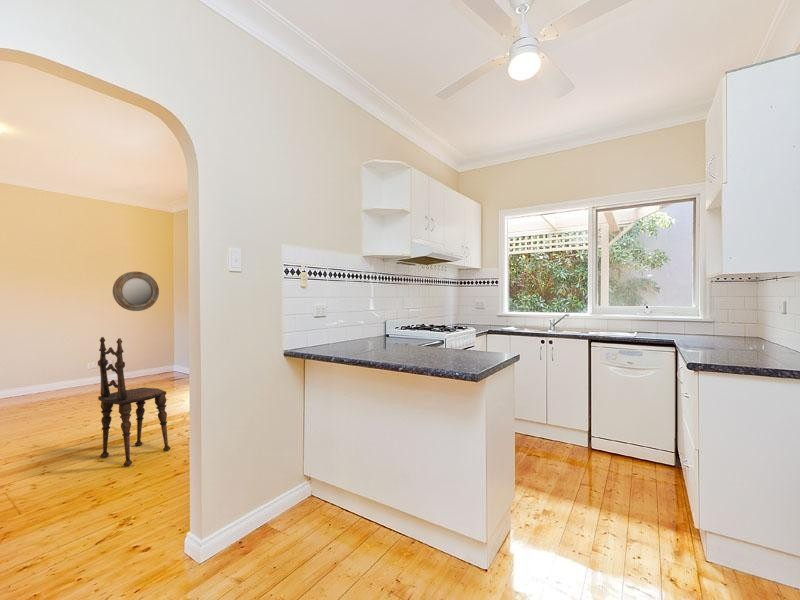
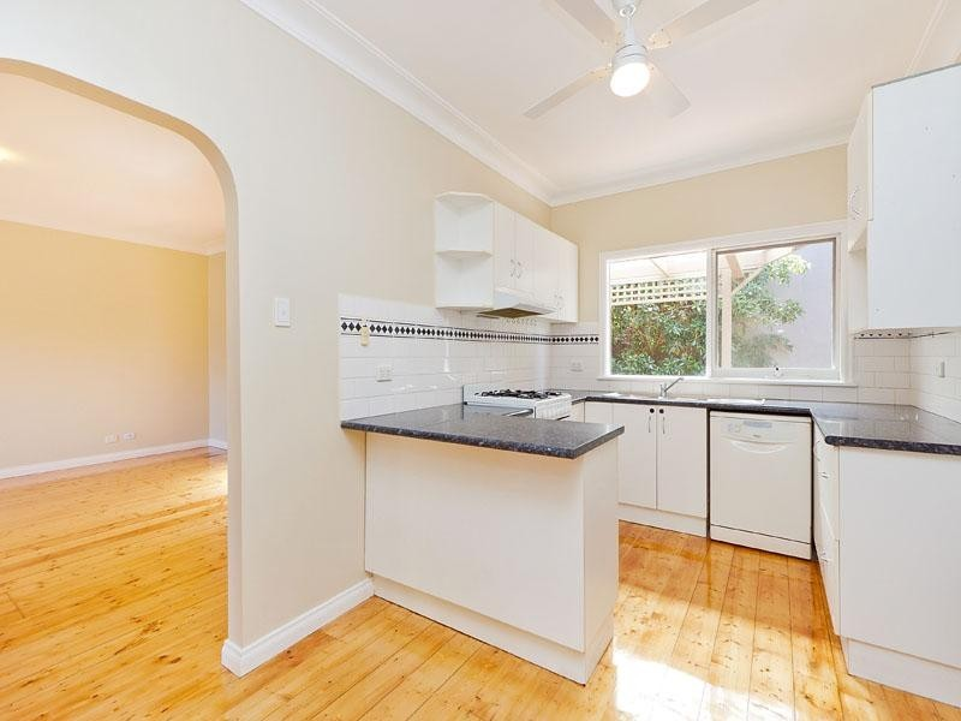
- home mirror [112,271,160,312]
- dining chair [97,336,172,467]
